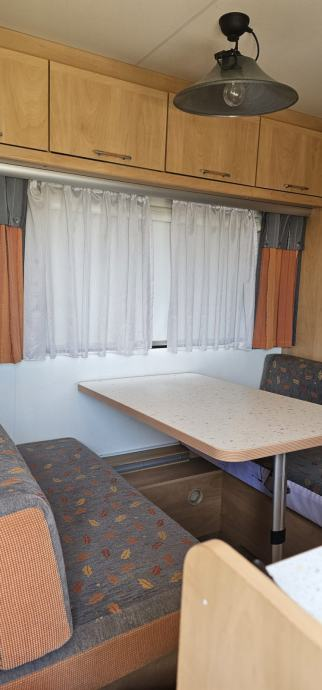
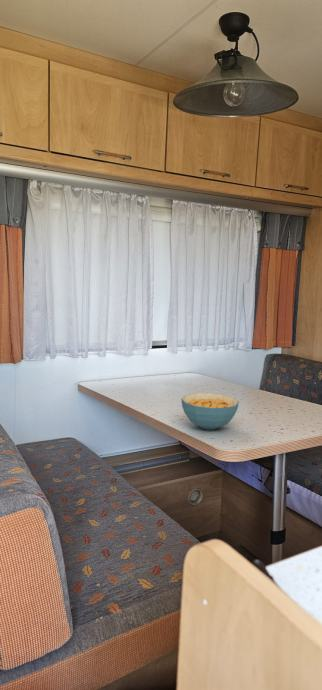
+ cereal bowl [180,392,240,431]
